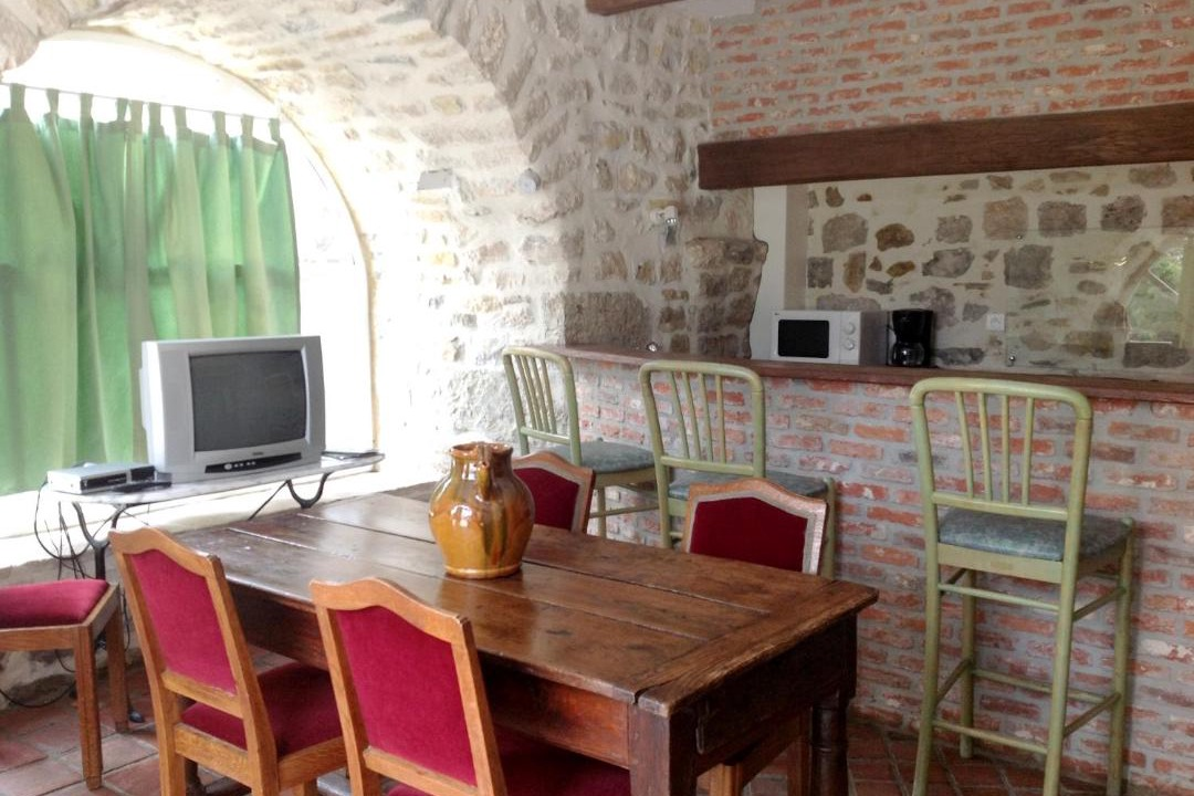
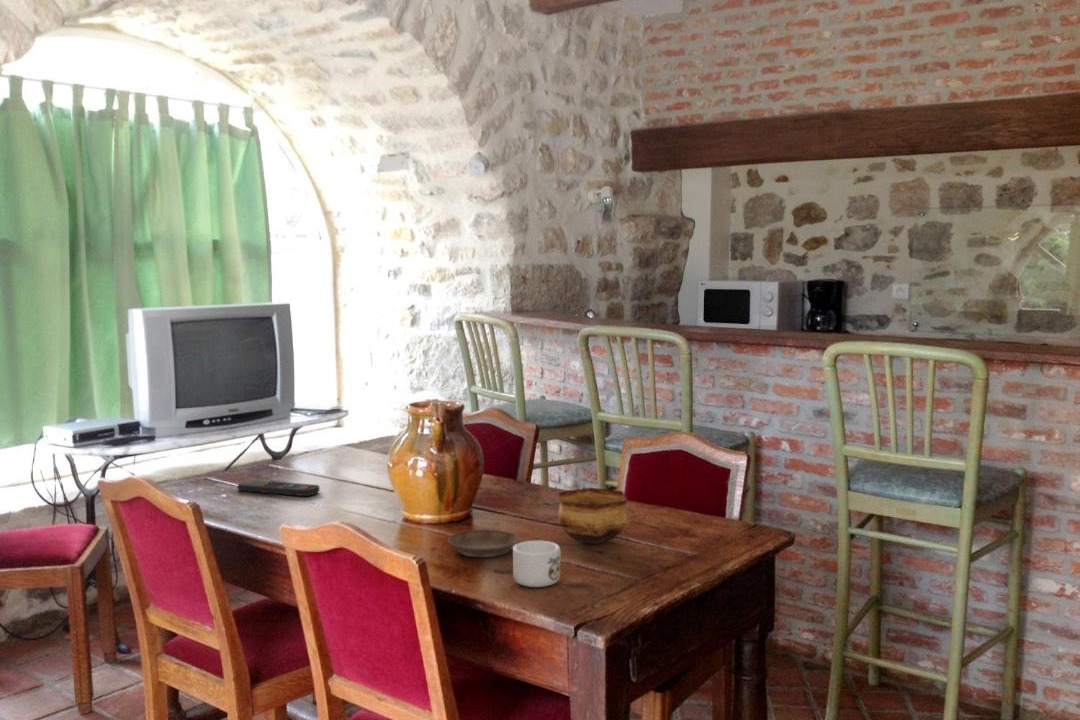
+ saucer [447,529,519,558]
+ remote control [237,479,321,497]
+ bowl [557,487,629,545]
+ mug [512,540,562,588]
